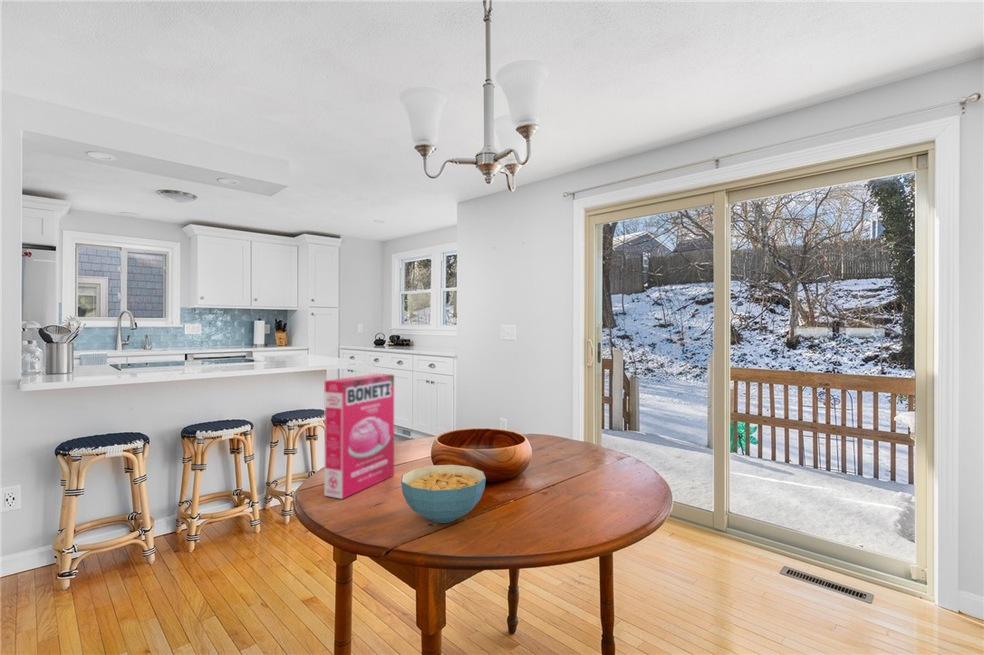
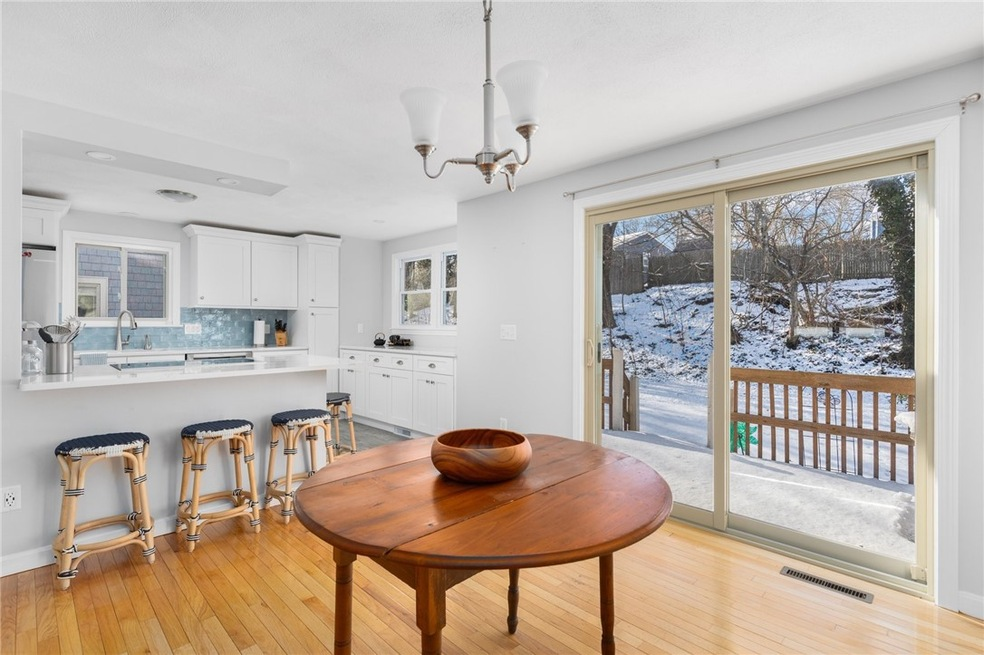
- cereal bowl [400,464,487,524]
- cereal box [323,373,395,500]
